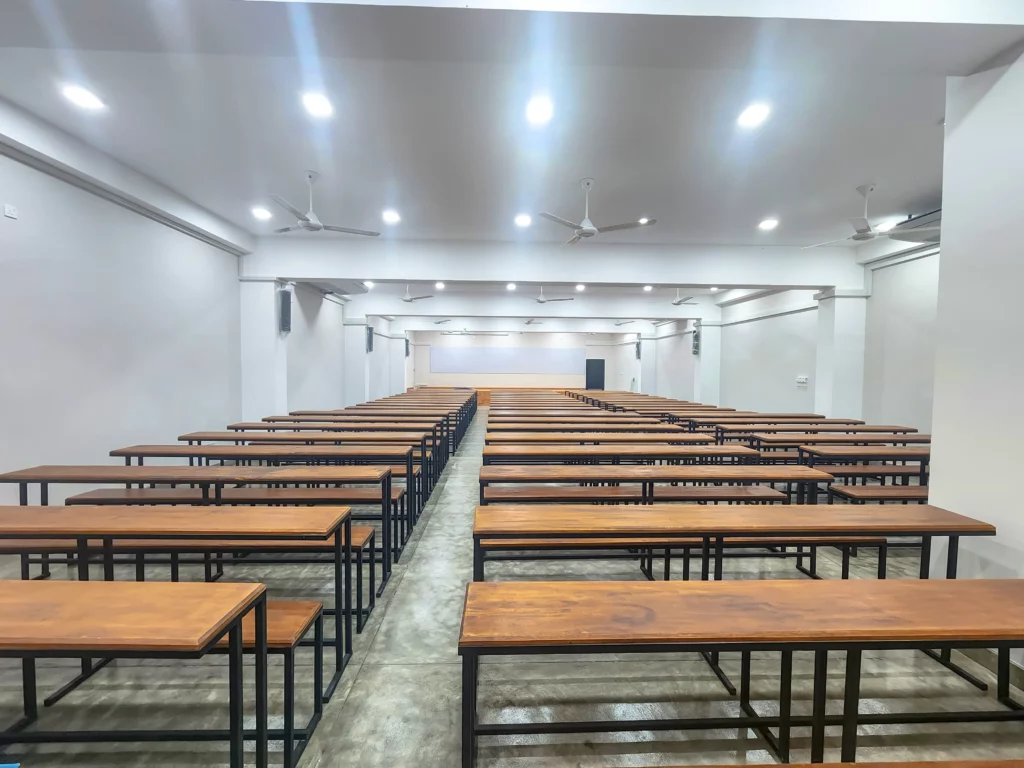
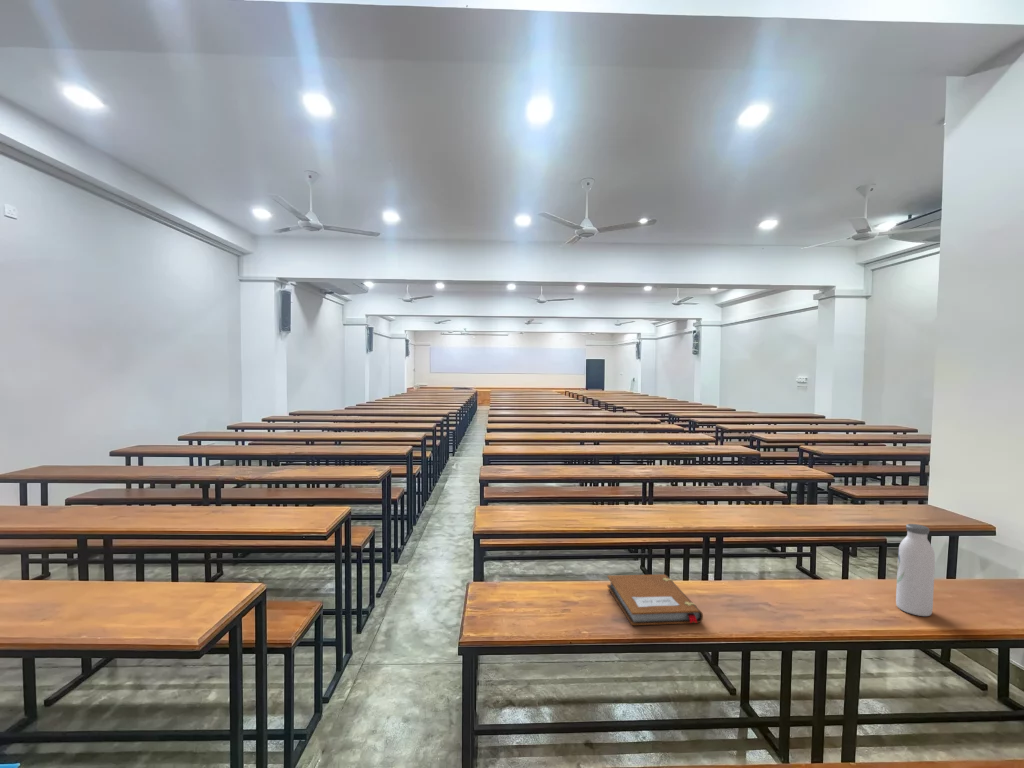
+ notebook [606,573,704,626]
+ water bottle [895,523,936,617]
